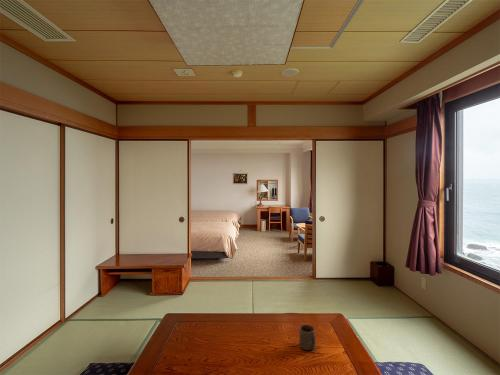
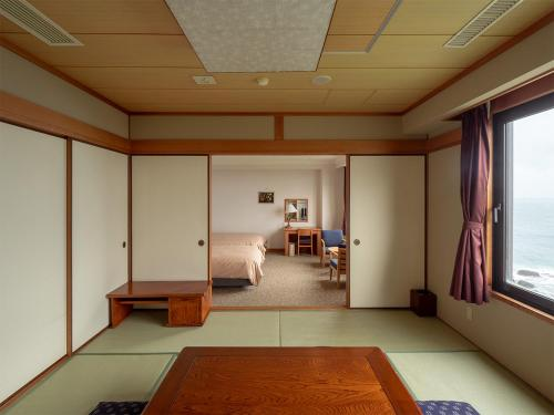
- cup [298,324,317,351]
